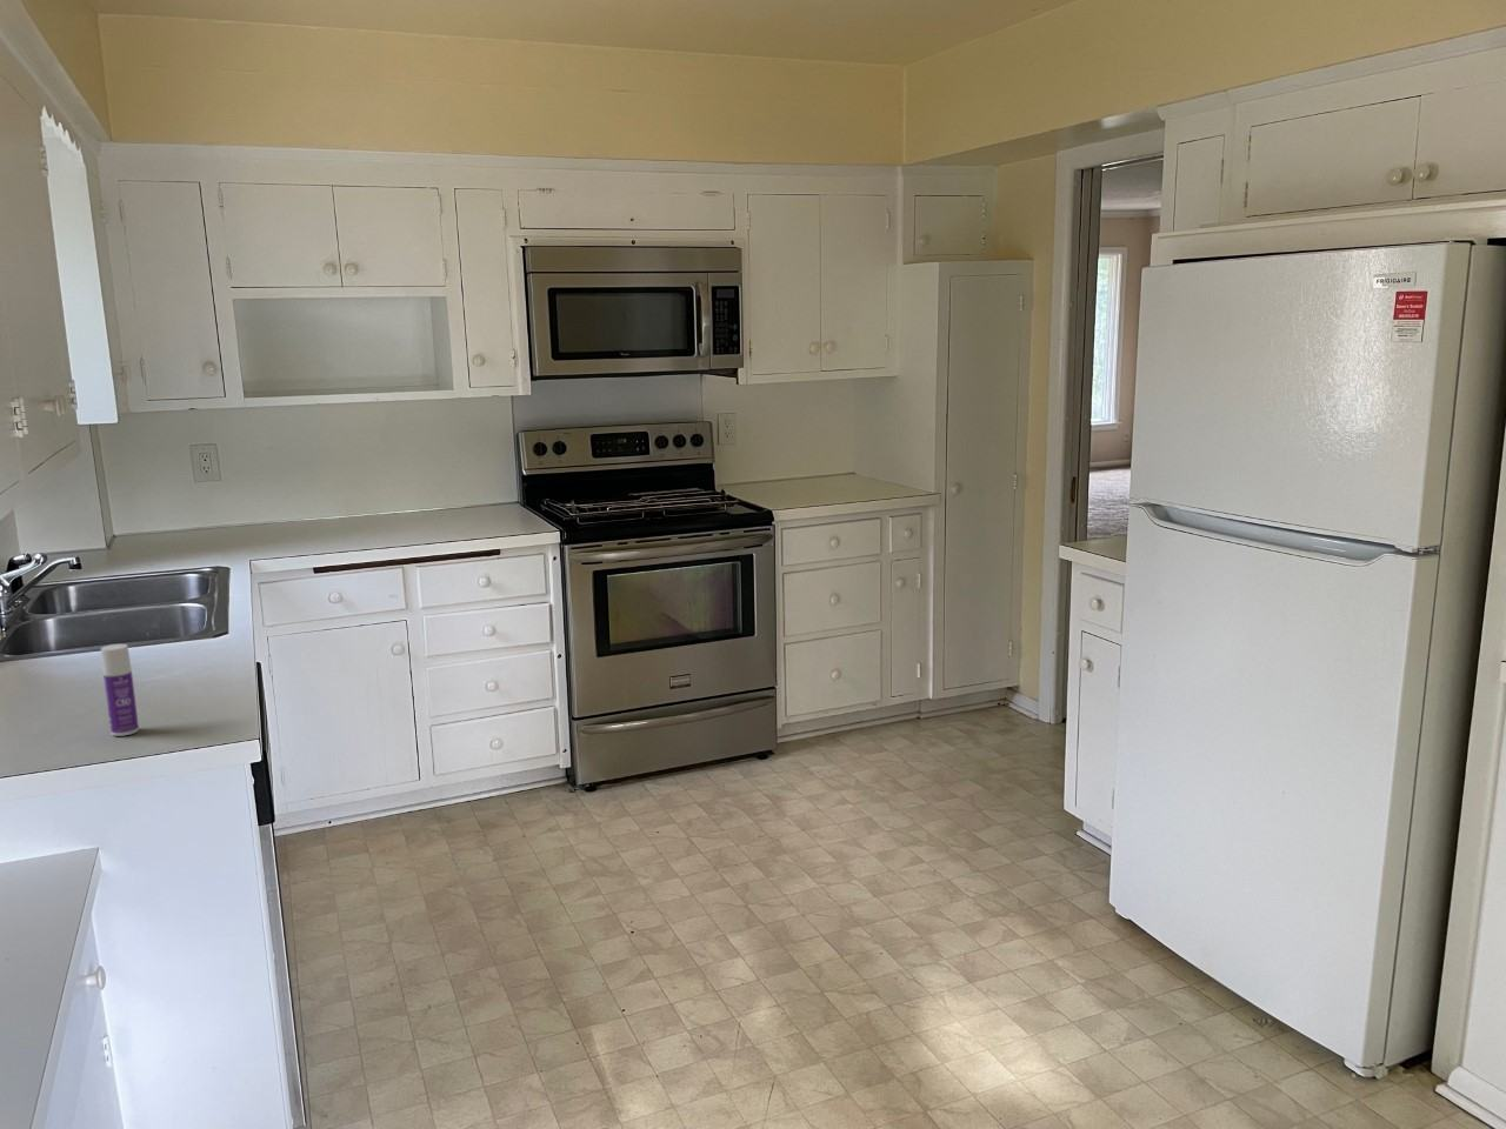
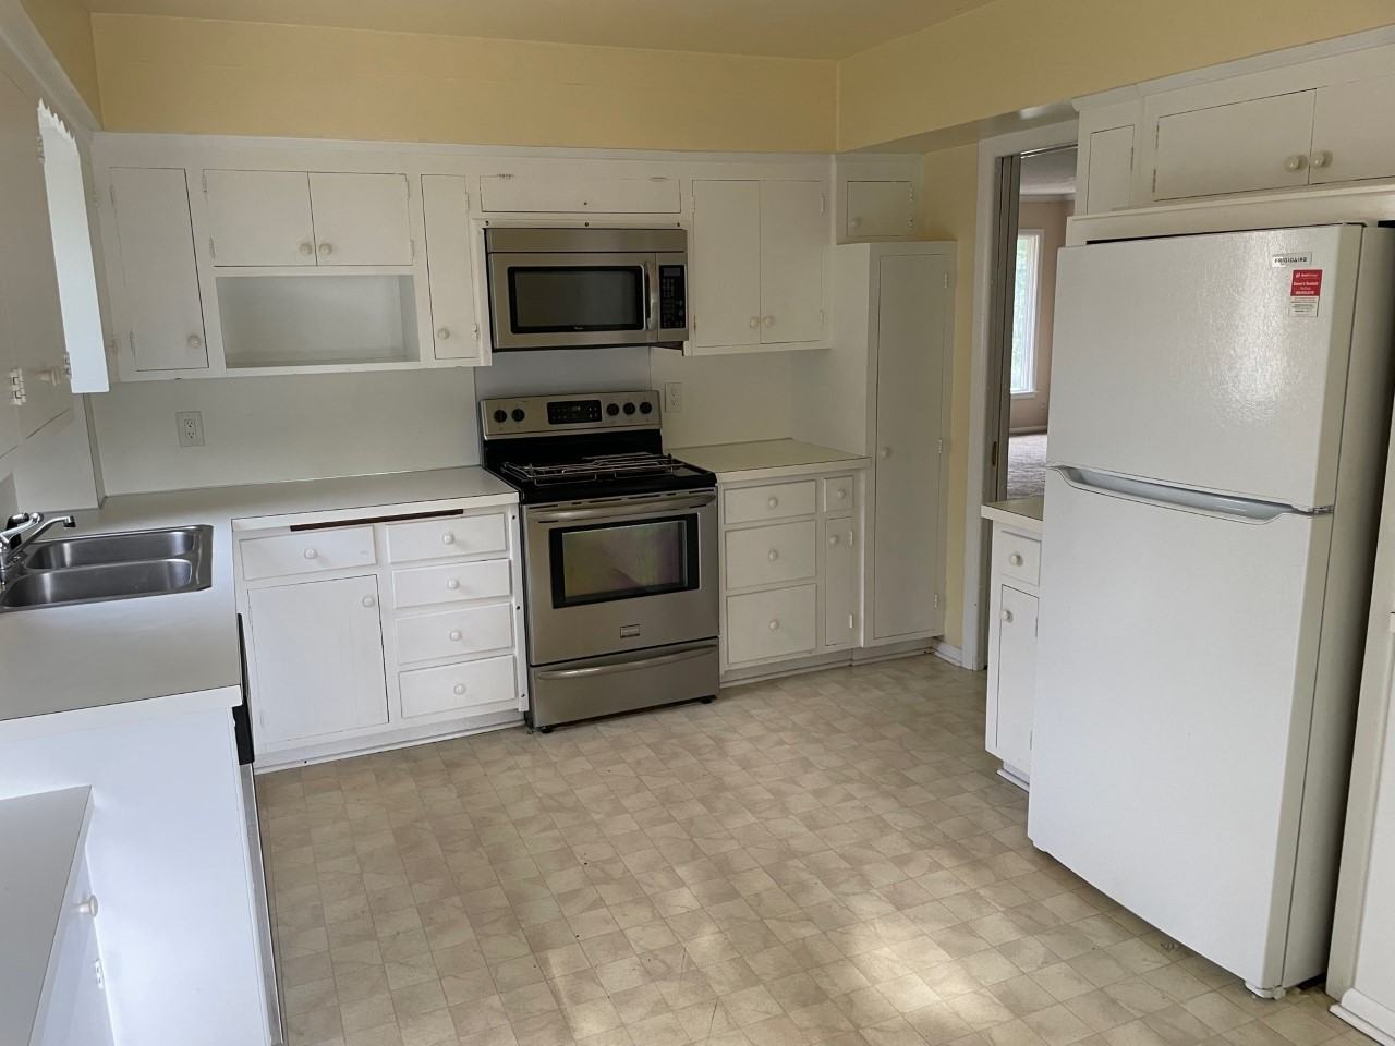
- bottle [100,643,140,738]
